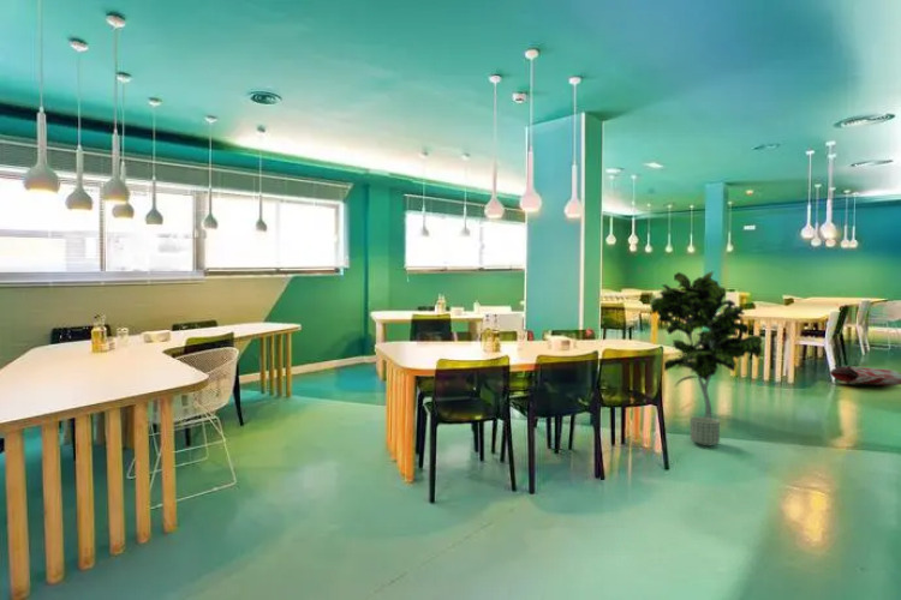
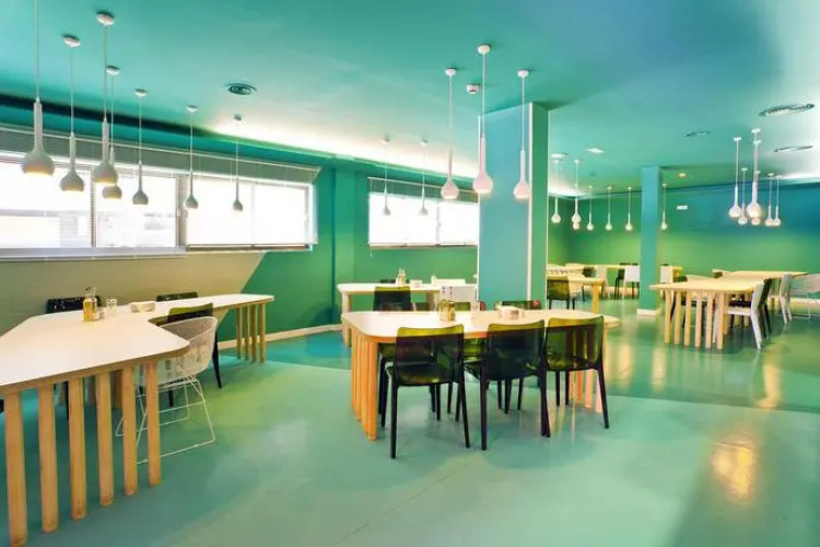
- indoor plant [649,270,764,419]
- bag [829,362,901,388]
- planter [690,415,721,448]
